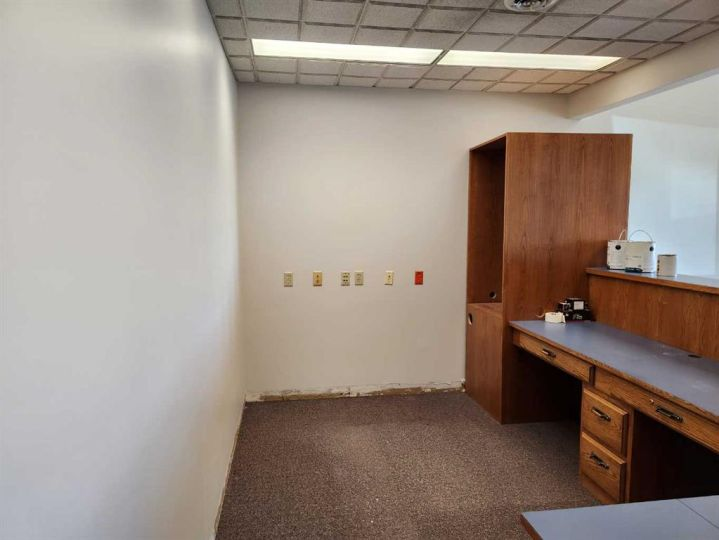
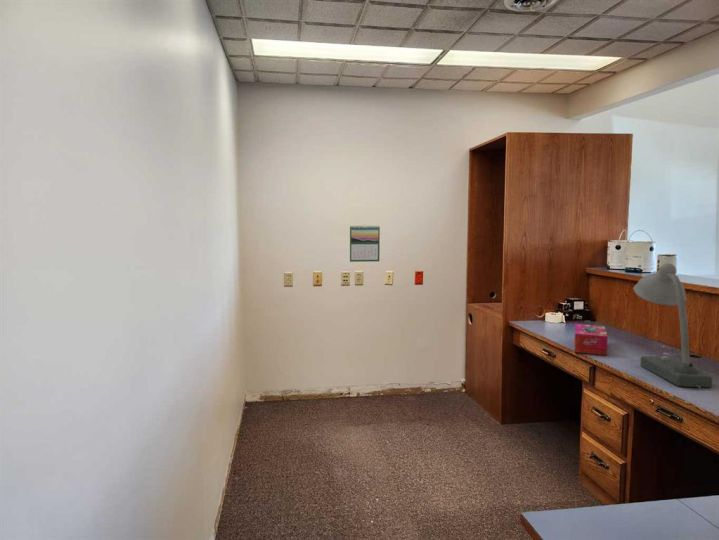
+ tissue box [573,323,609,356]
+ calendar [349,225,381,263]
+ desk lamp [632,262,713,389]
